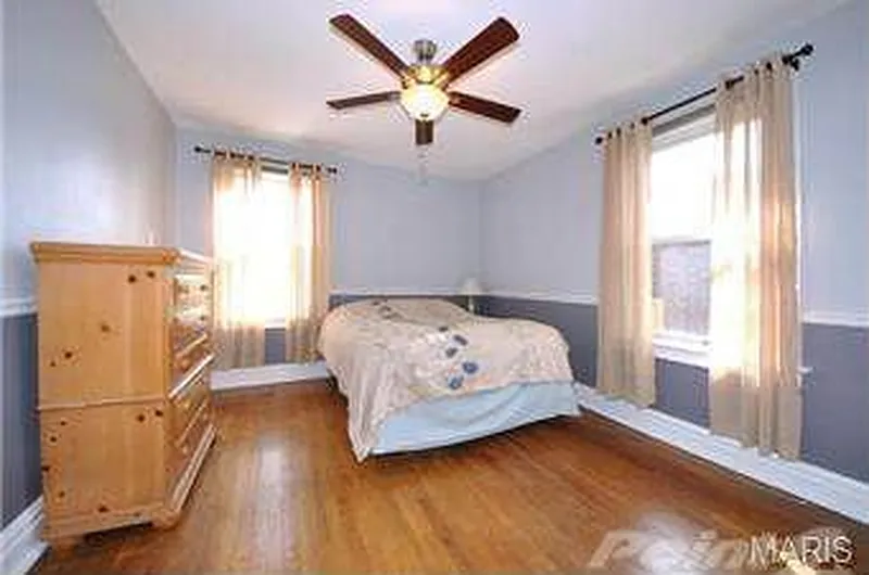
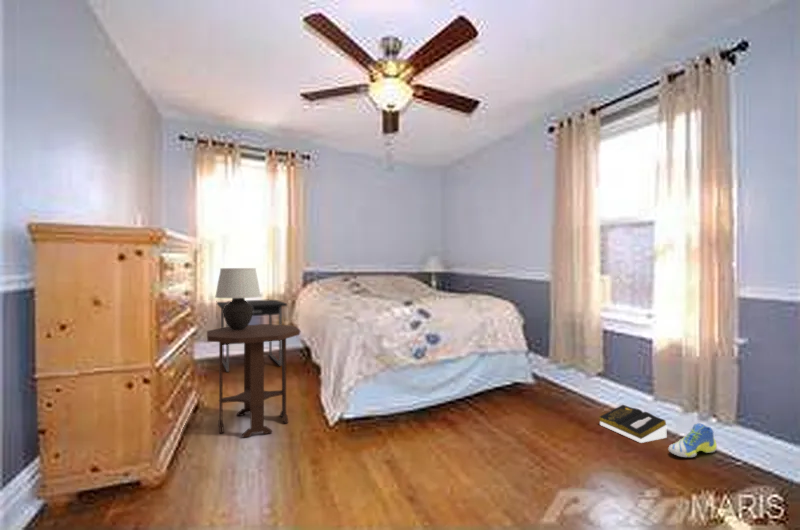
+ side table [206,323,301,439]
+ book [598,404,667,444]
+ nightstand [216,299,288,373]
+ table lamp [214,267,262,330]
+ sneaker [667,422,718,458]
